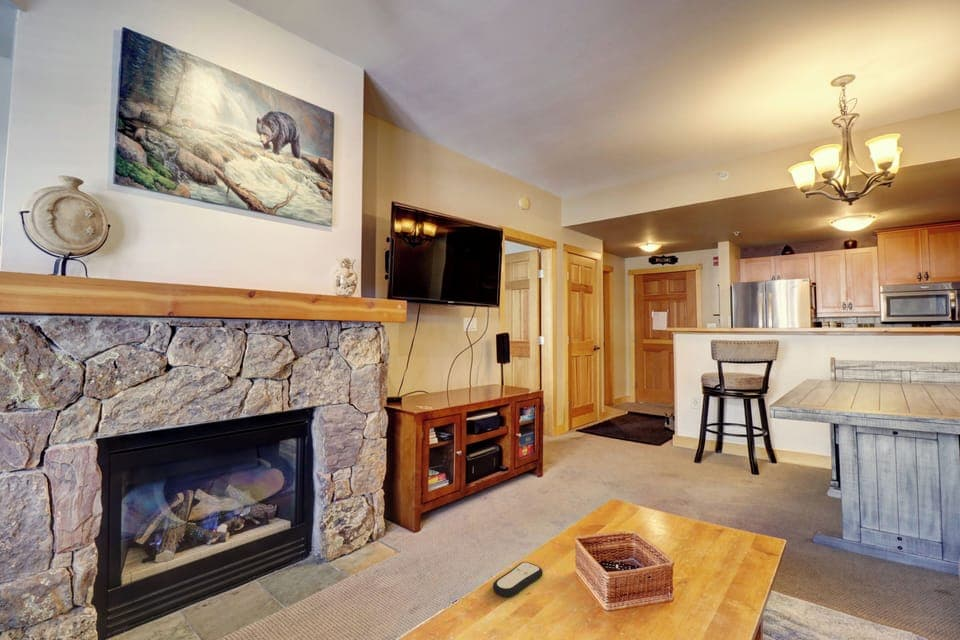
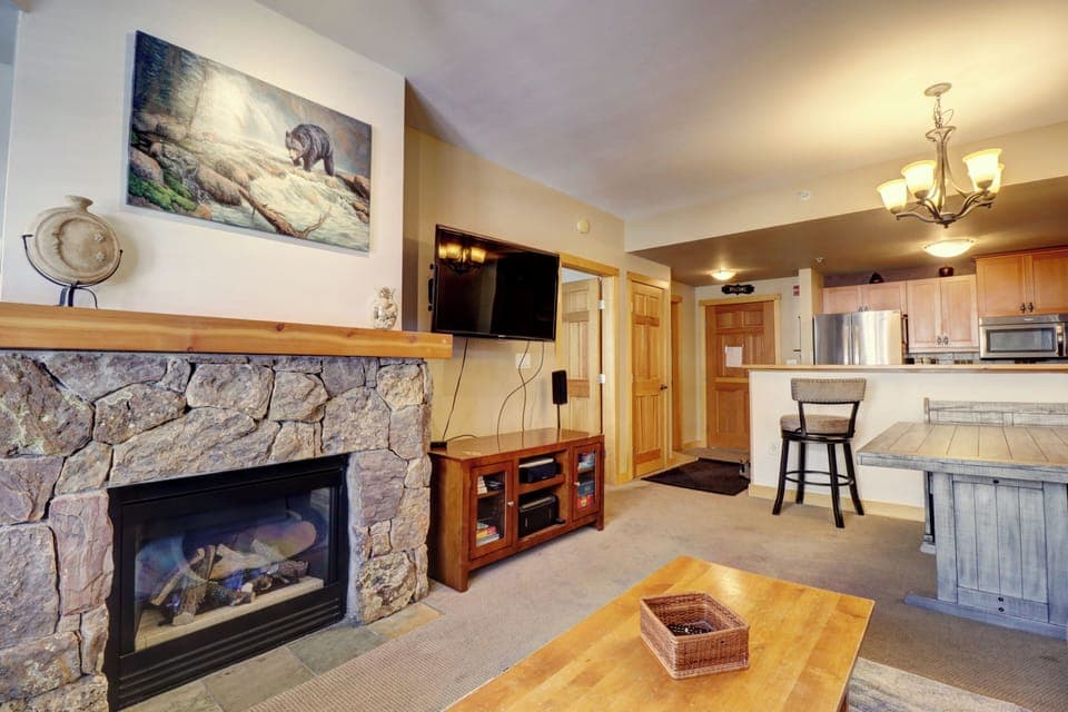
- remote control [492,561,544,598]
